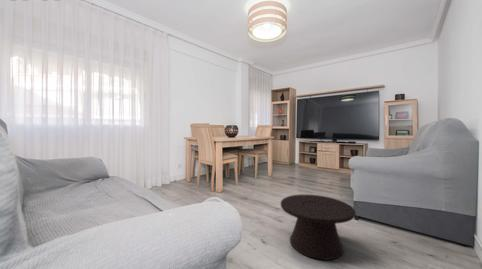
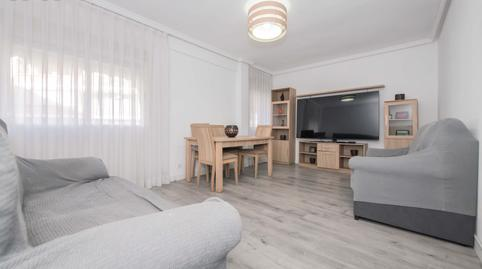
- side table [280,194,356,261]
